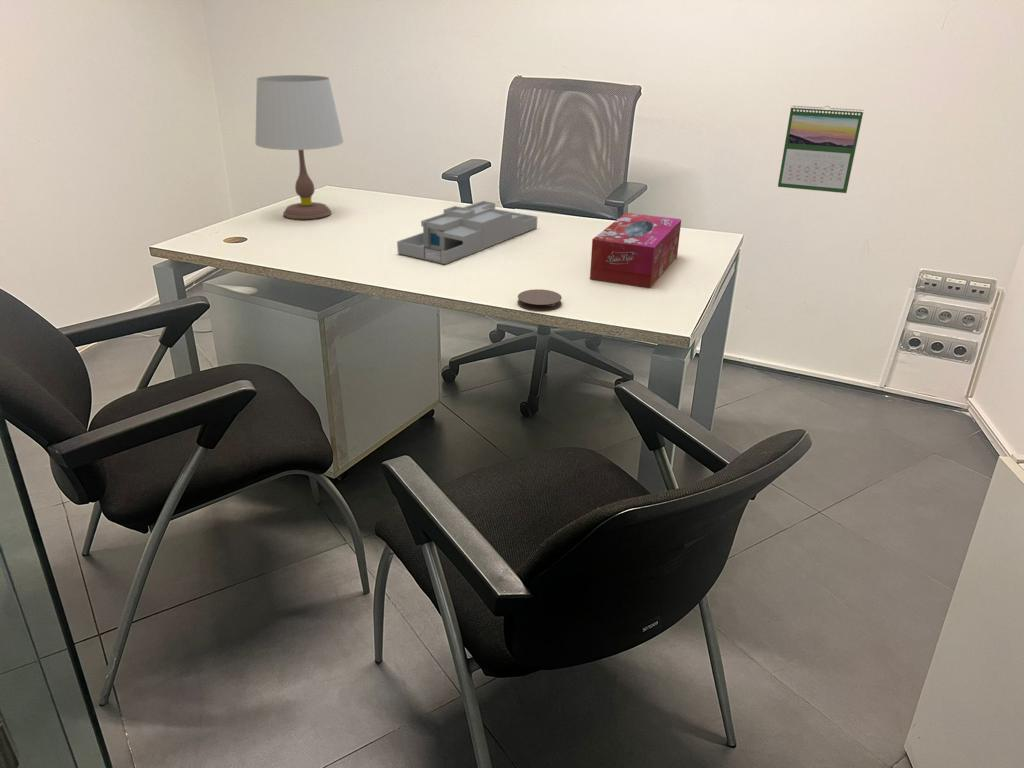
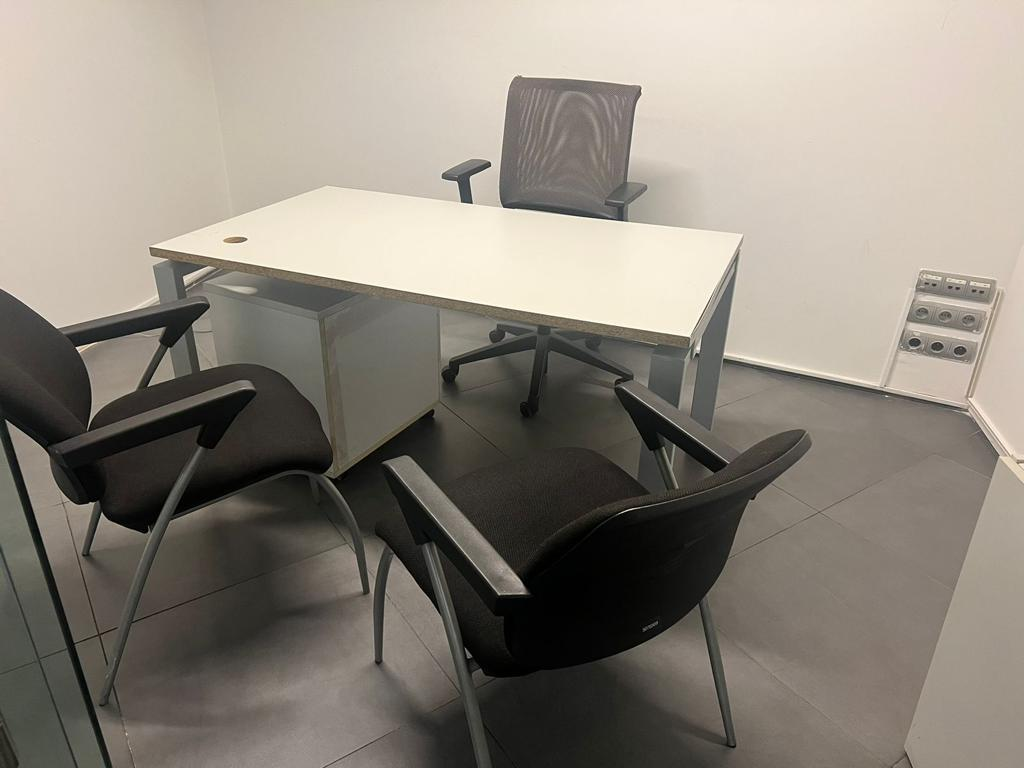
- coaster [517,288,563,311]
- calendar [777,105,865,194]
- table lamp [254,74,344,220]
- desk organizer [396,200,538,265]
- tissue box [589,212,682,289]
